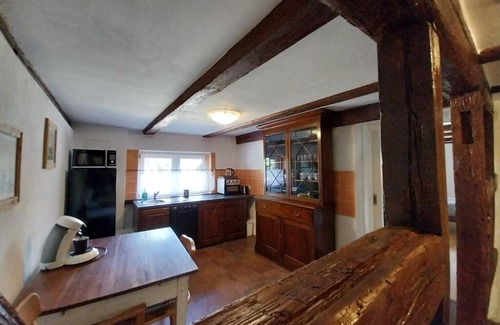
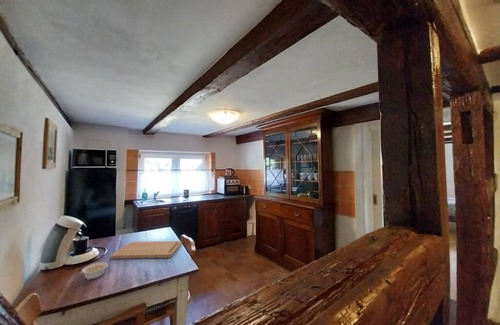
+ legume [76,261,109,281]
+ cutting board [110,240,183,260]
